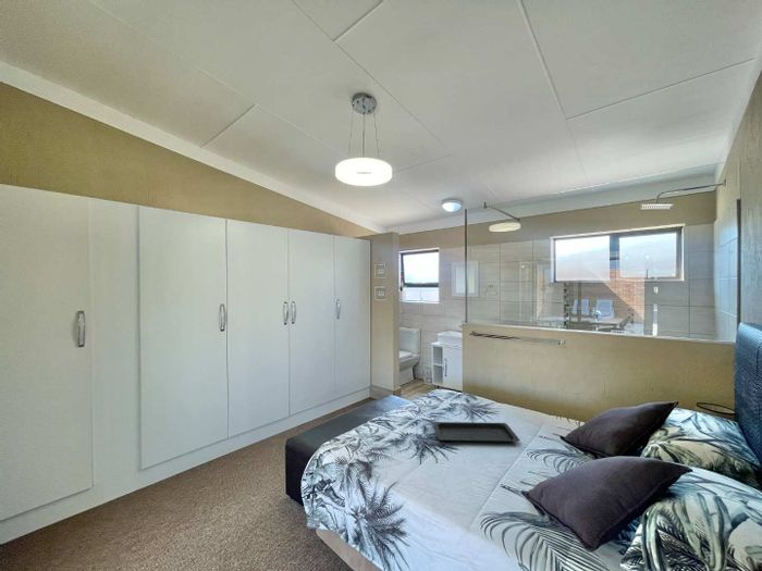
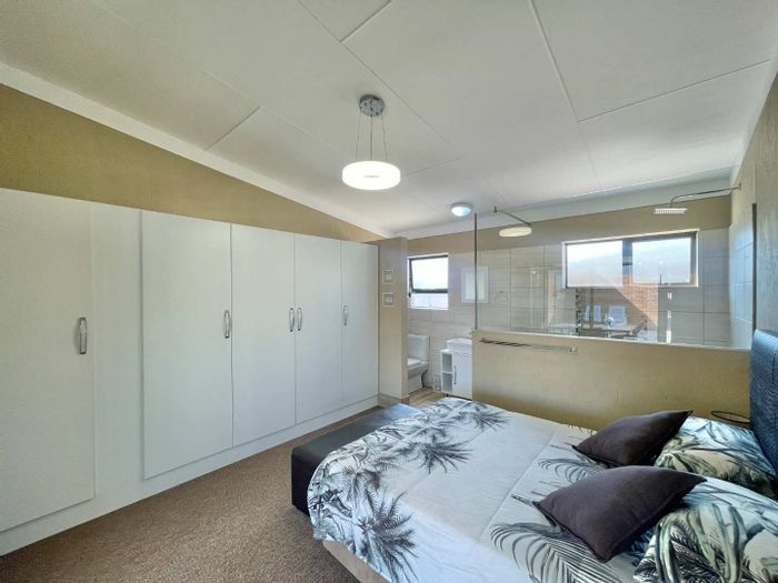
- serving tray [432,421,520,444]
